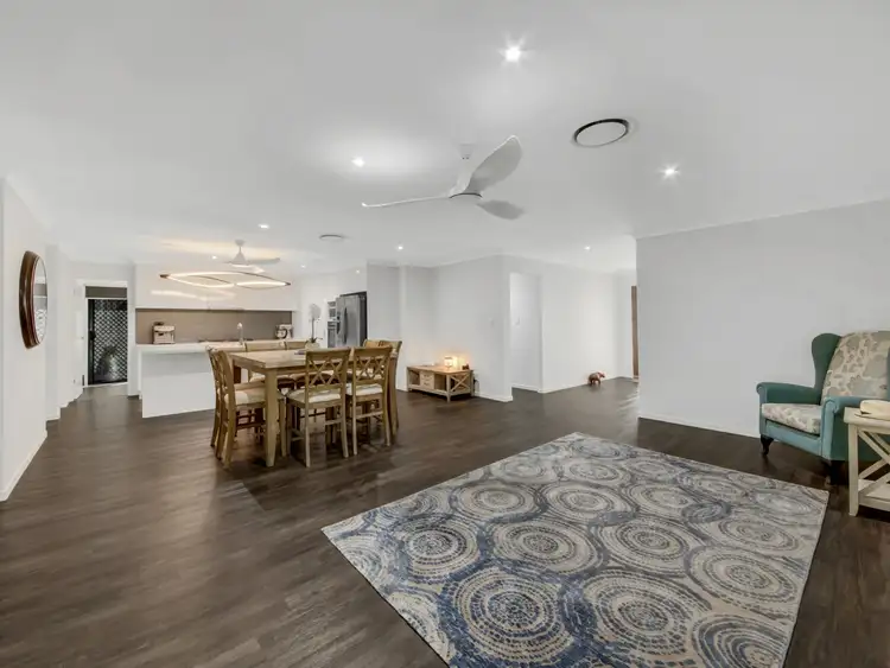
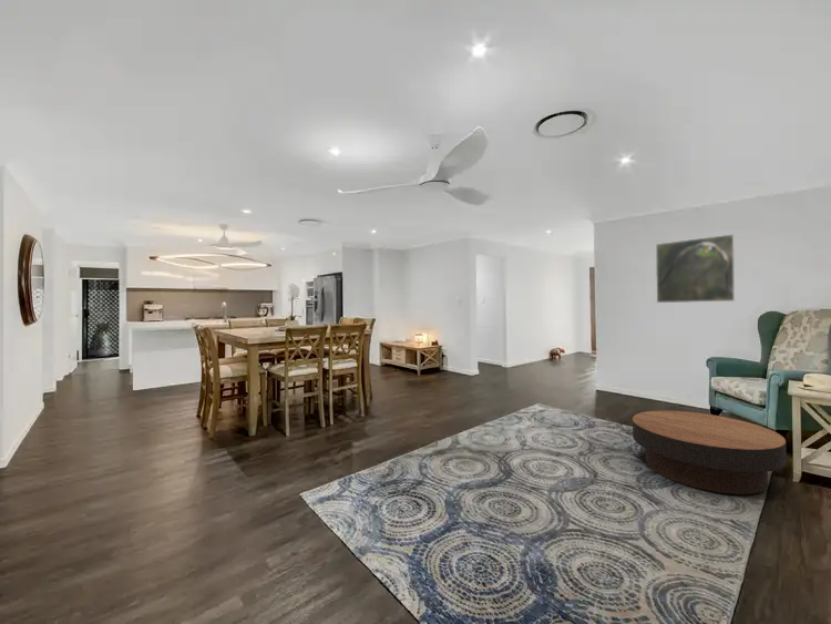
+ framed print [655,233,736,304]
+ coffee table [632,410,788,495]
